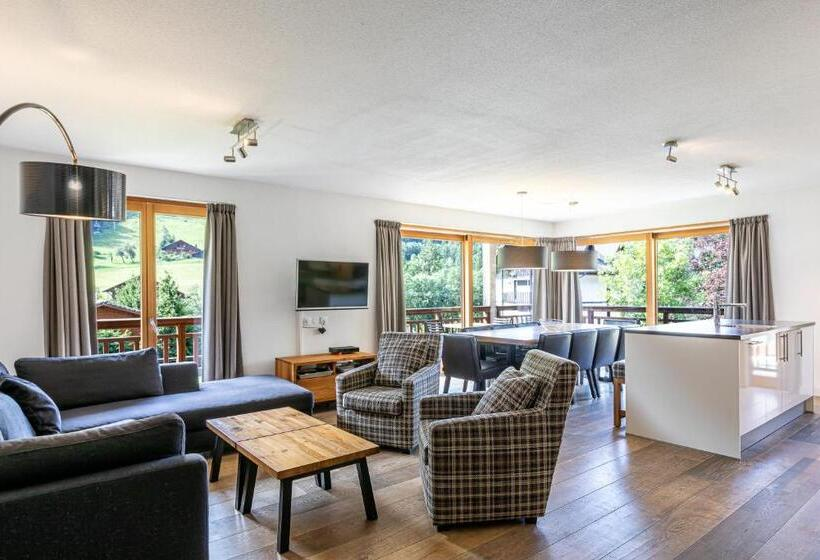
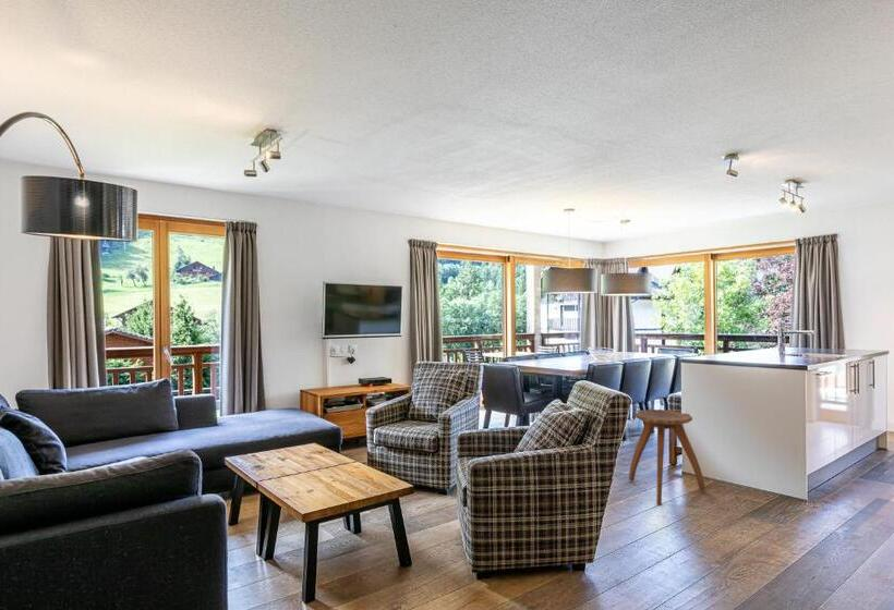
+ stool [628,408,706,507]
